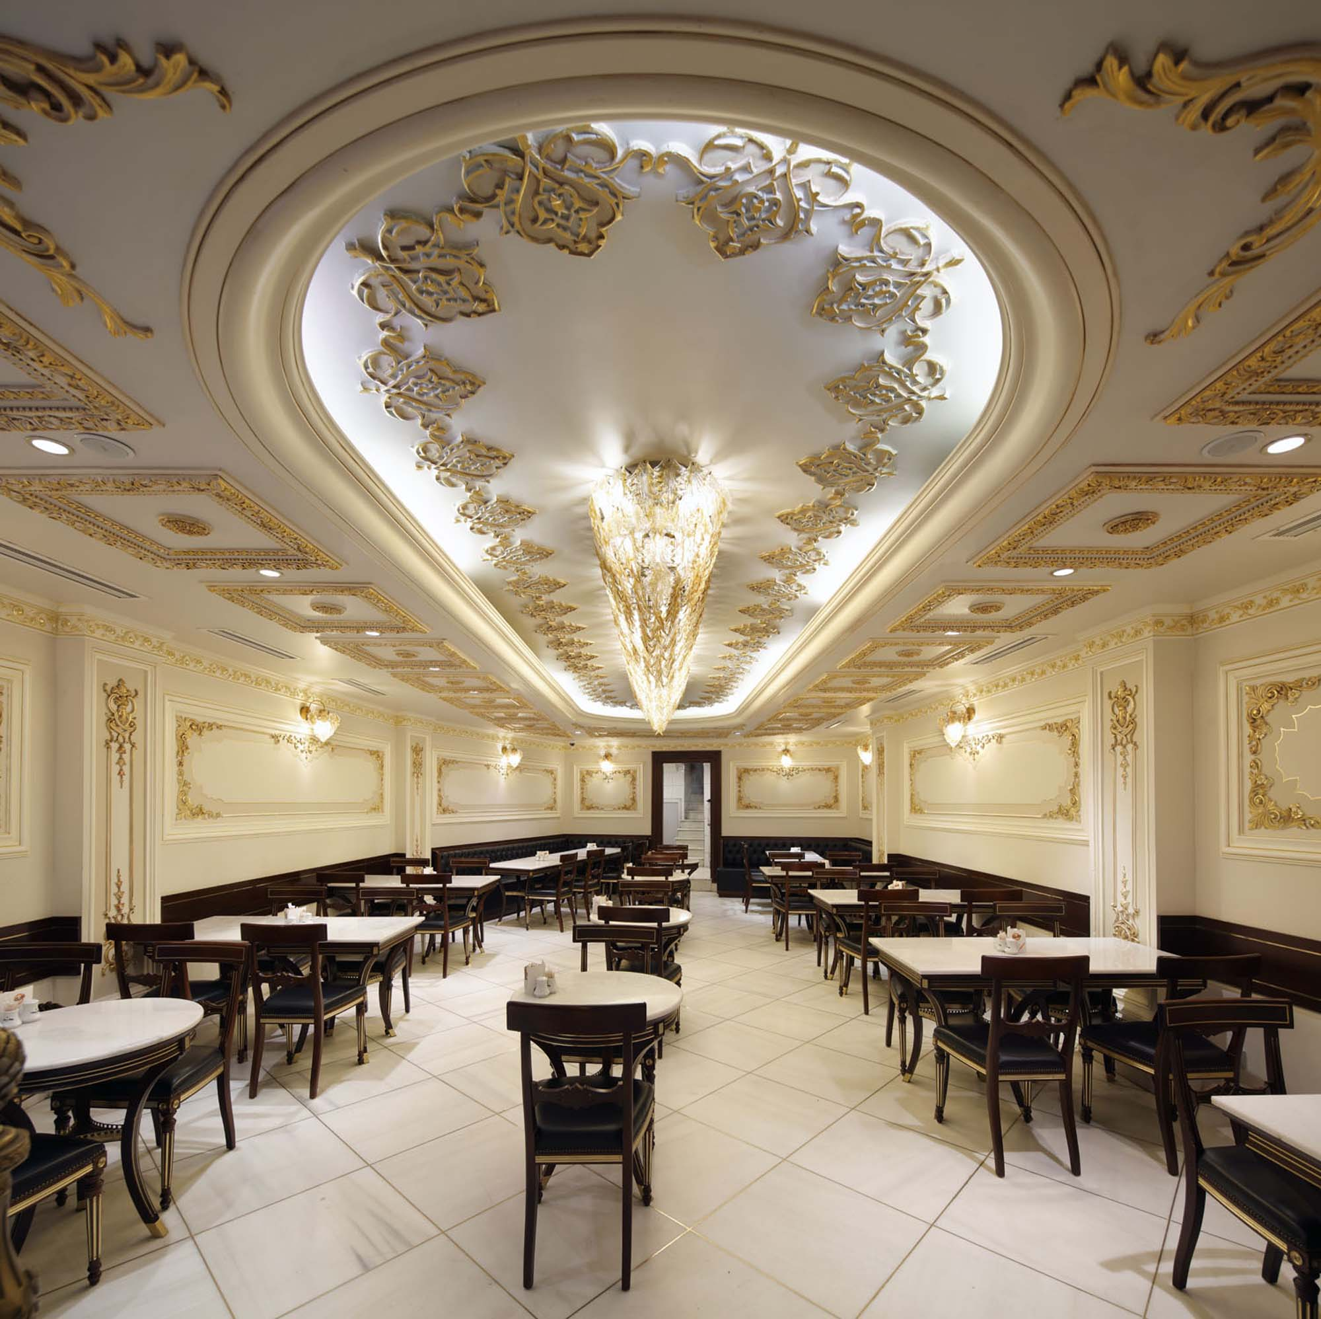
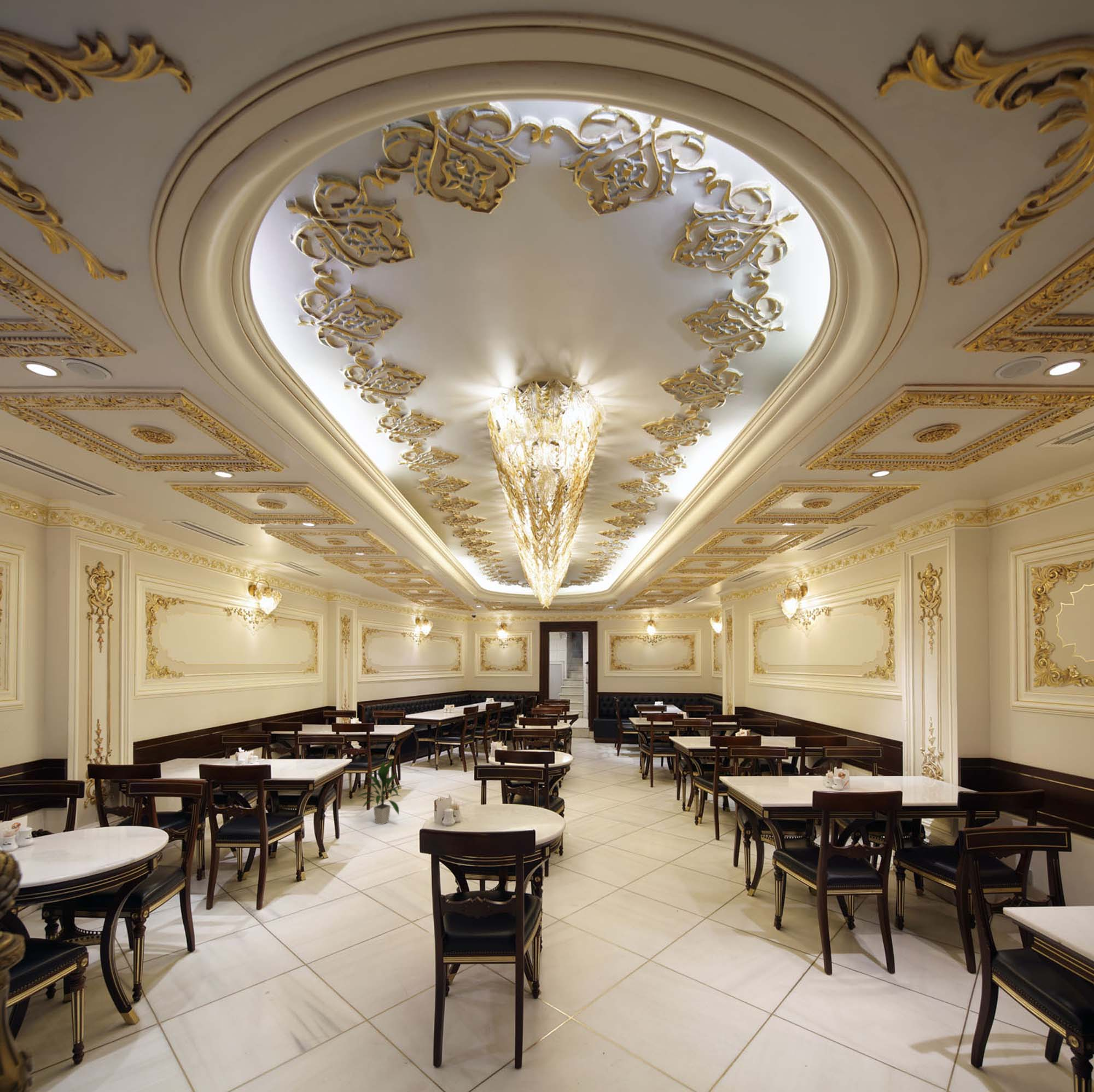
+ indoor plant [356,759,403,825]
